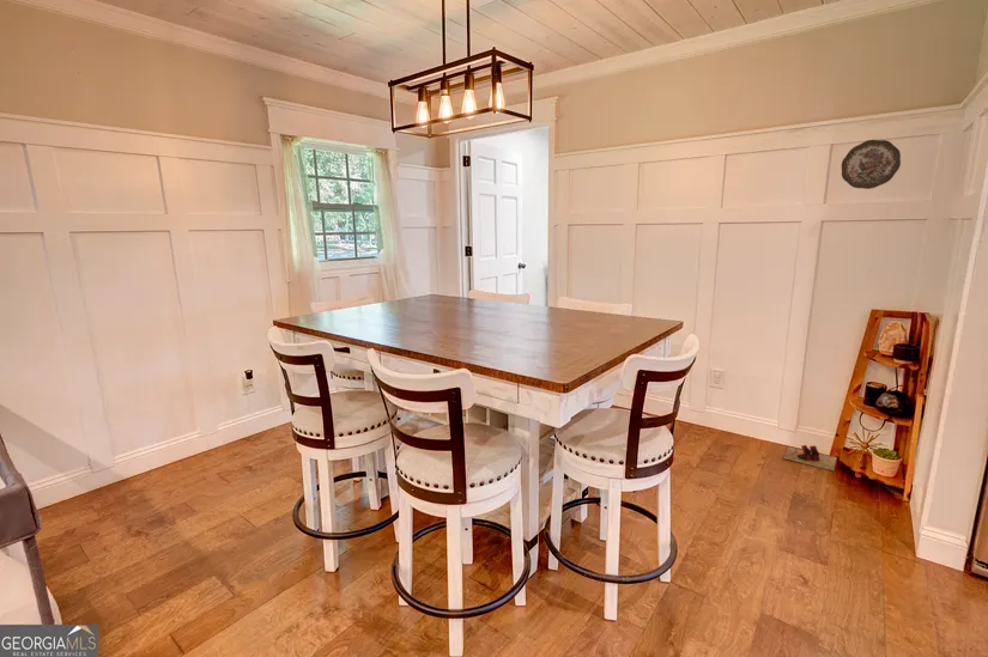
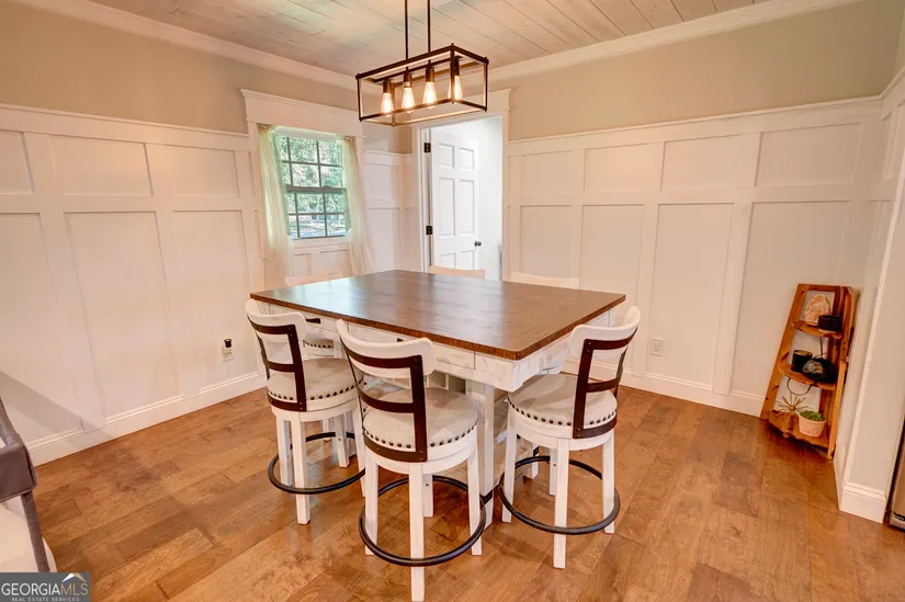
- decorative plate [841,139,902,190]
- slippers [782,444,838,472]
